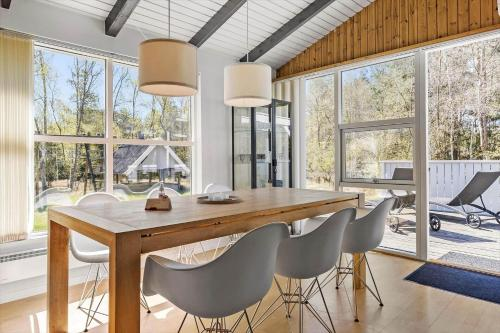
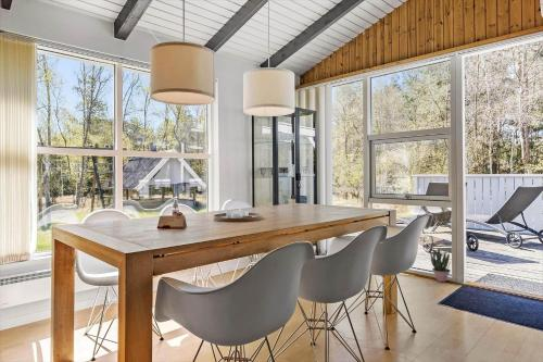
+ potted plant [428,247,452,283]
